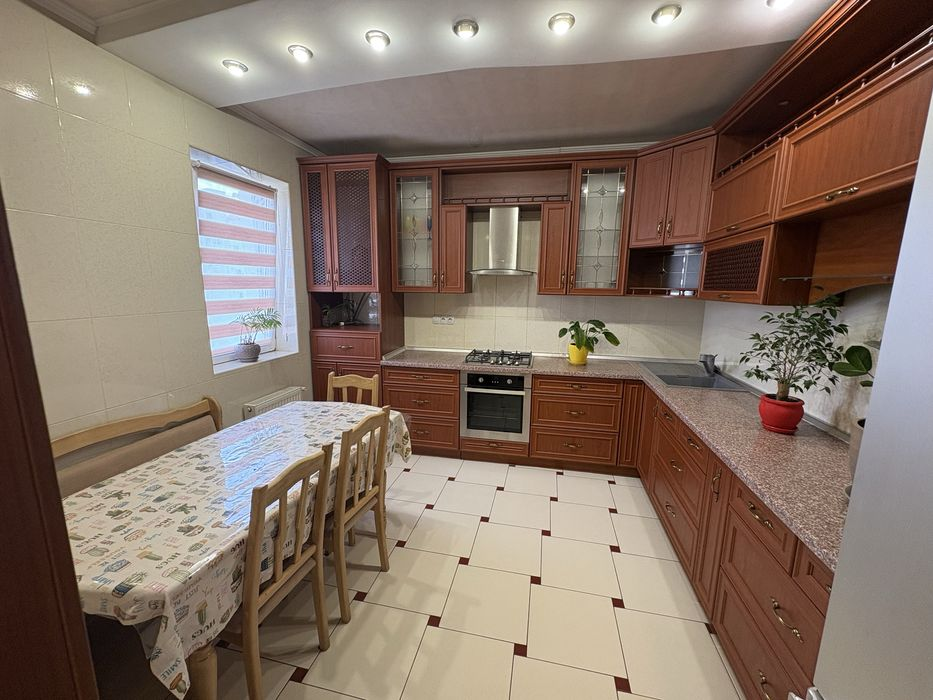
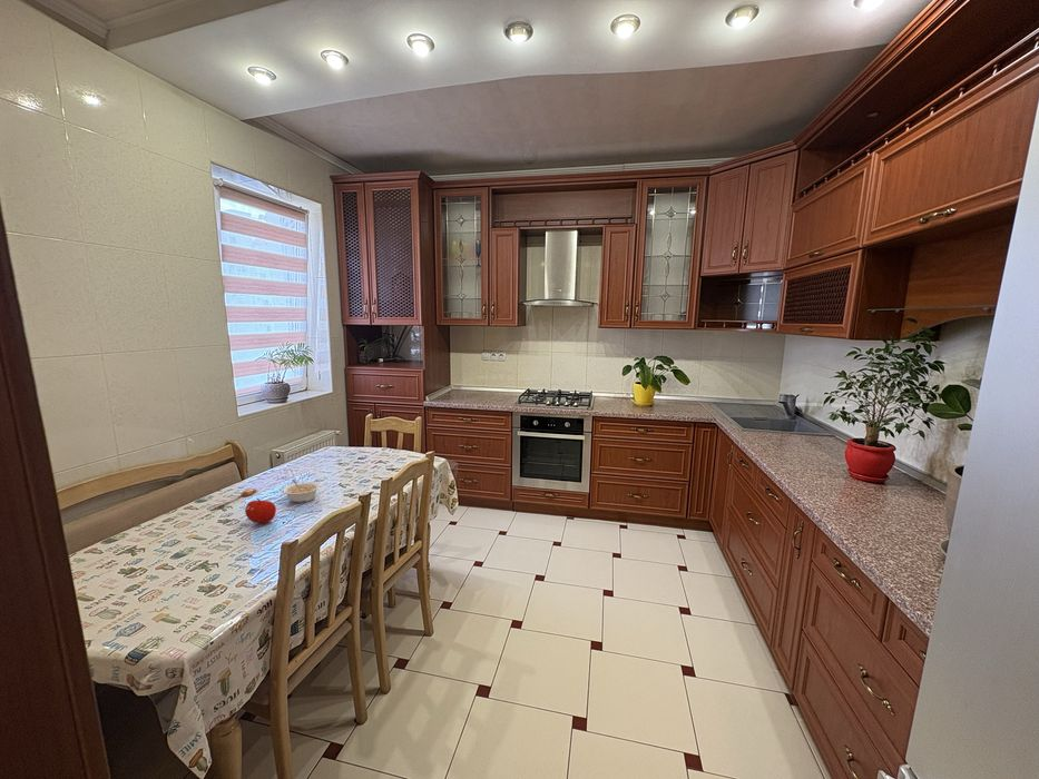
+ spoon [210,487,258,507]
+ fruit [244,497,277,524]
+ legume [283,479,321,504]
